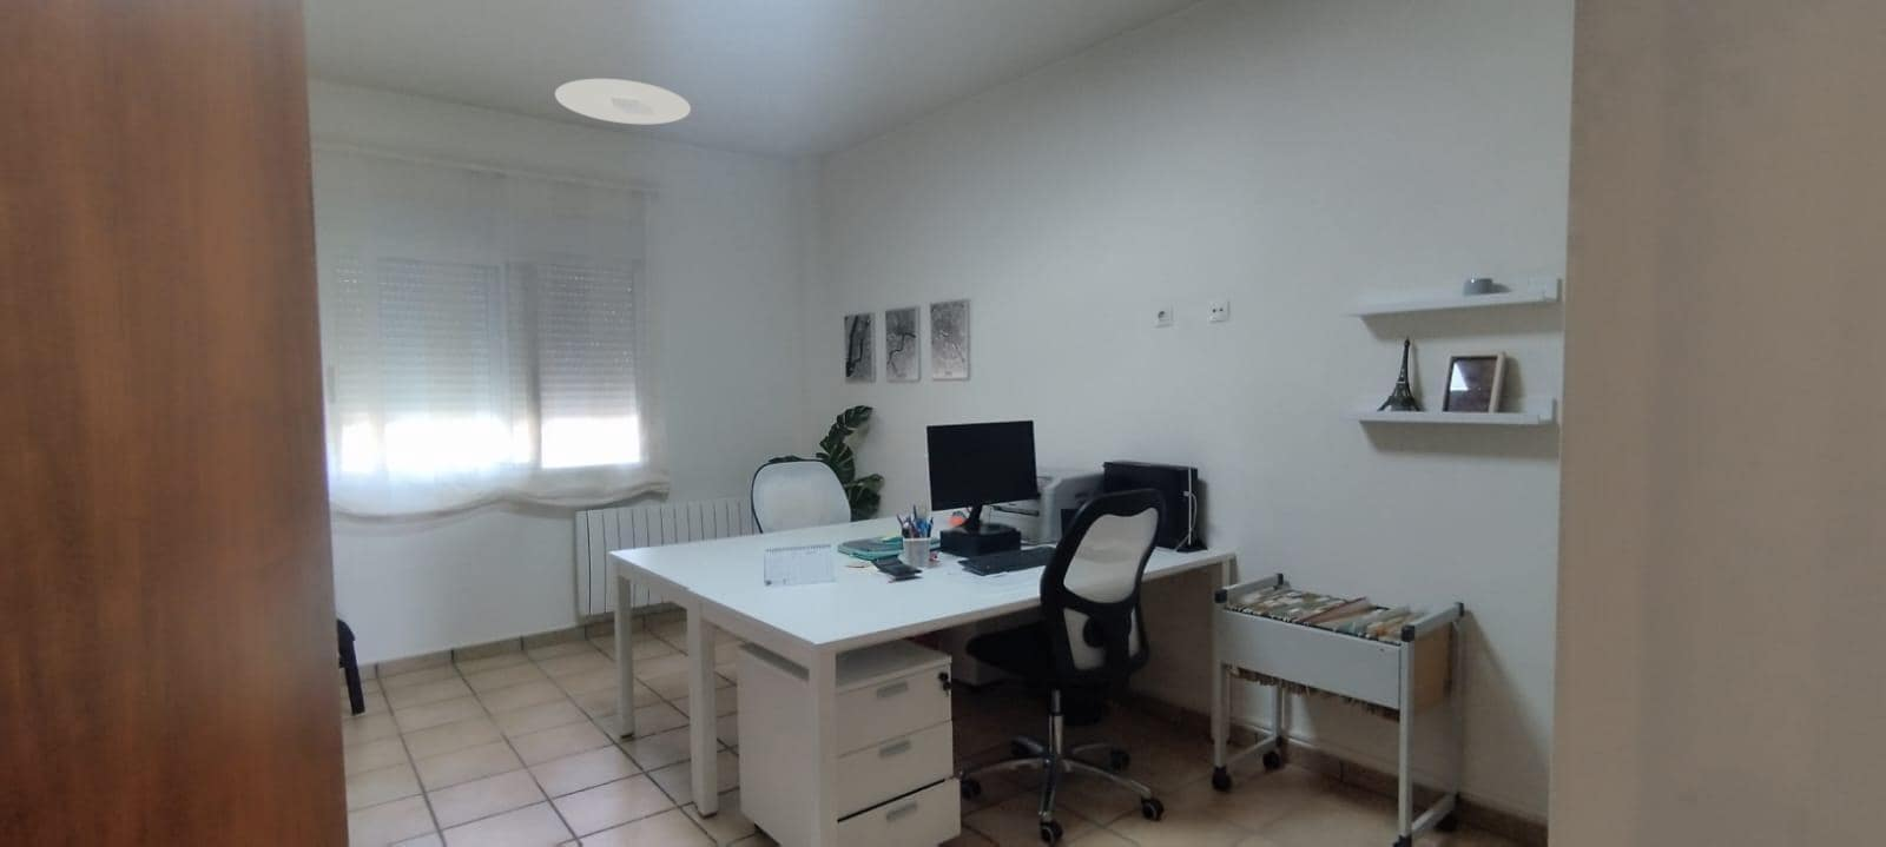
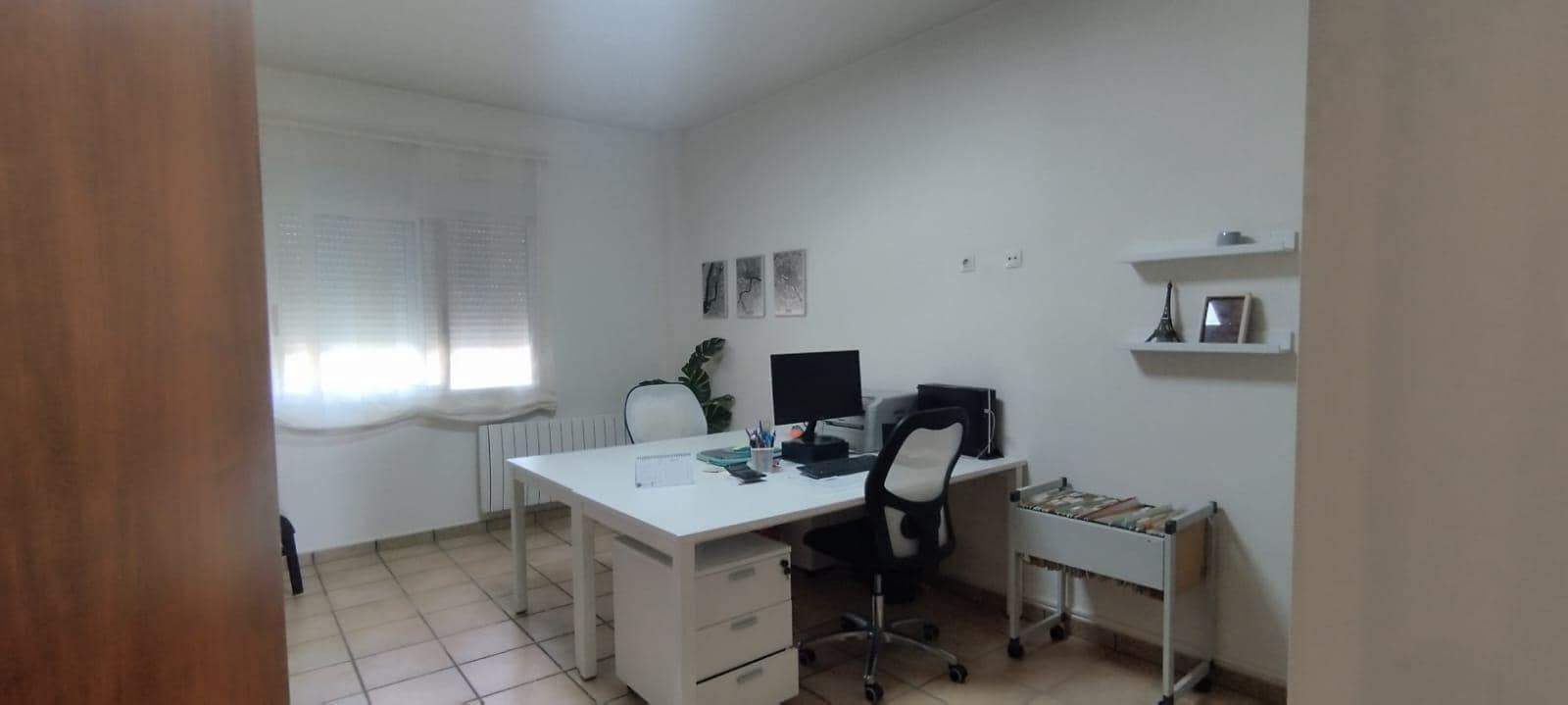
- ceiling light [554,78,692,125]
